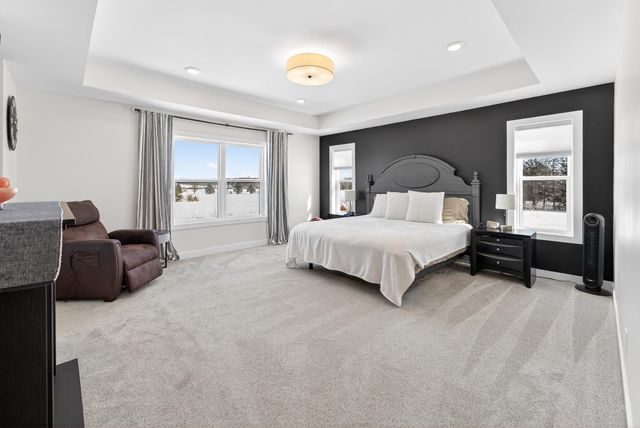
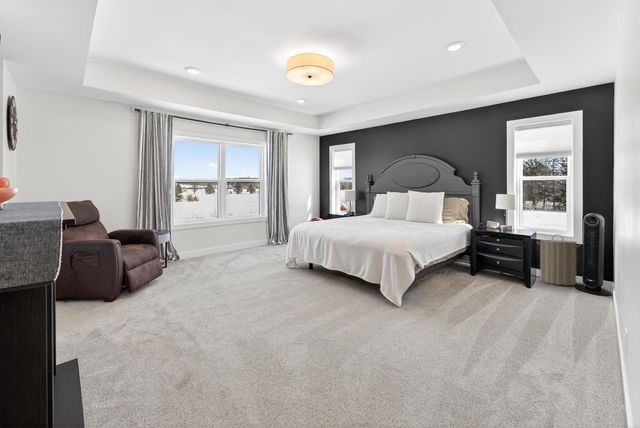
+ laundry hamper [536,233,582,286]
